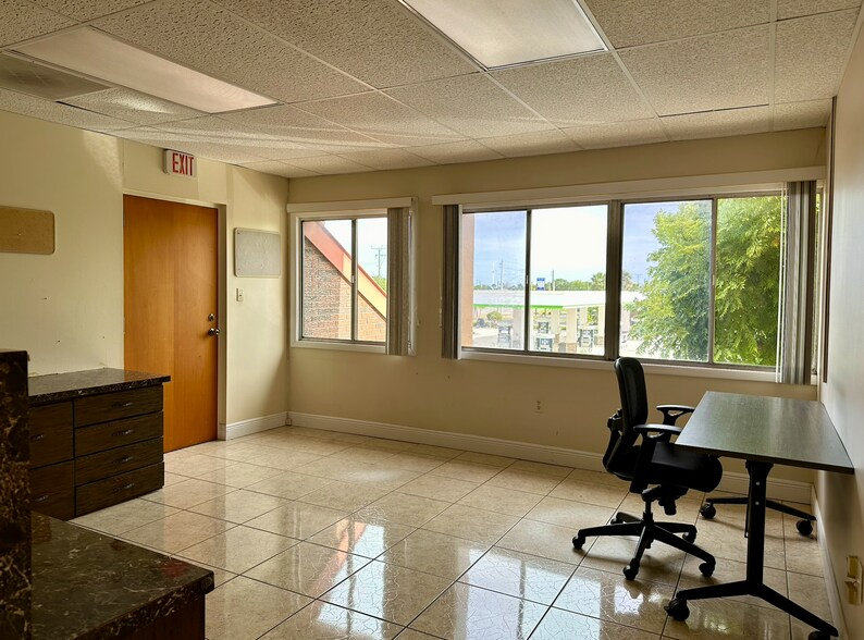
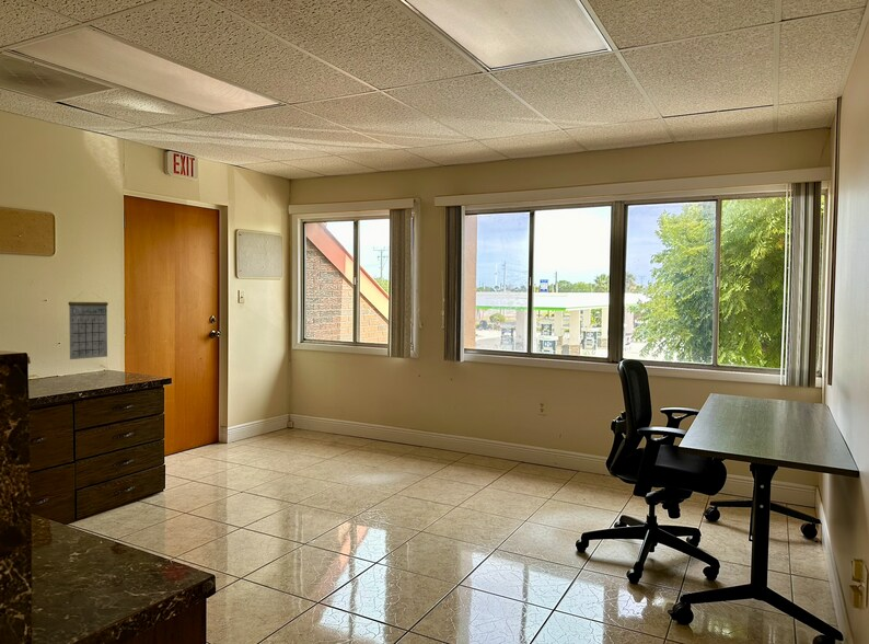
+ calendar [67,292,109,360]
